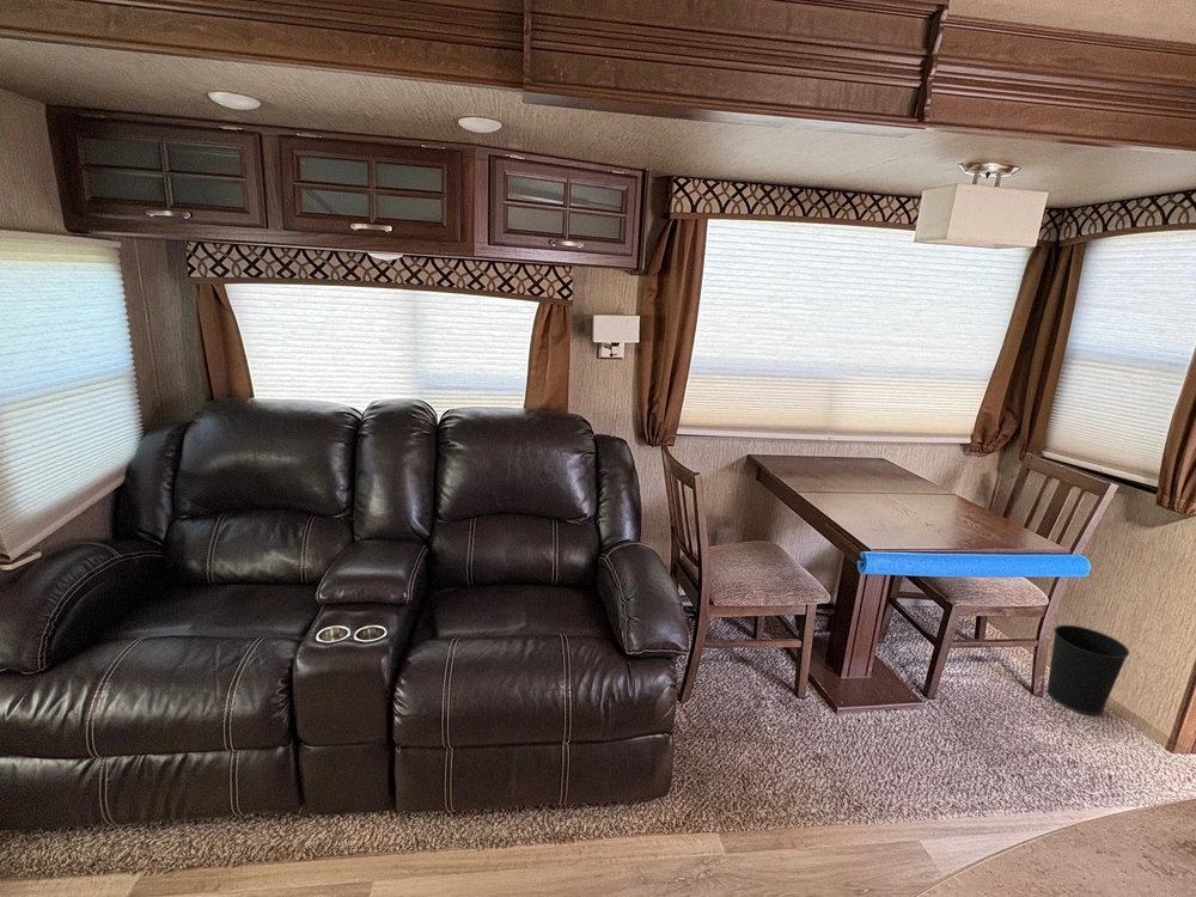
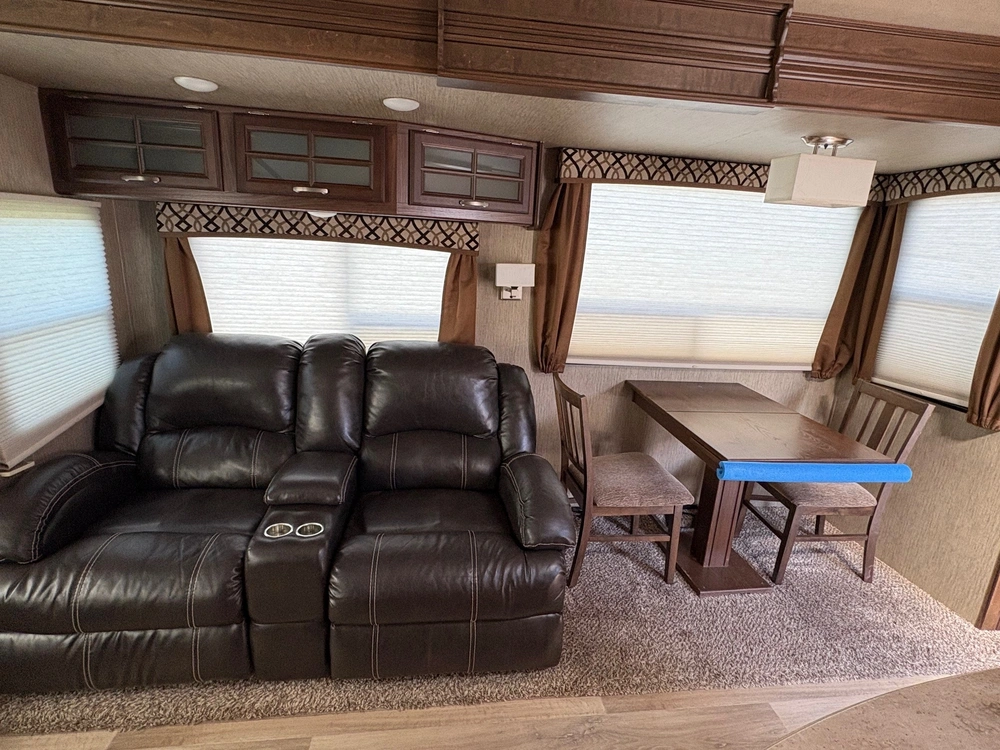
- wastebasket [1045,624,1130,716]
